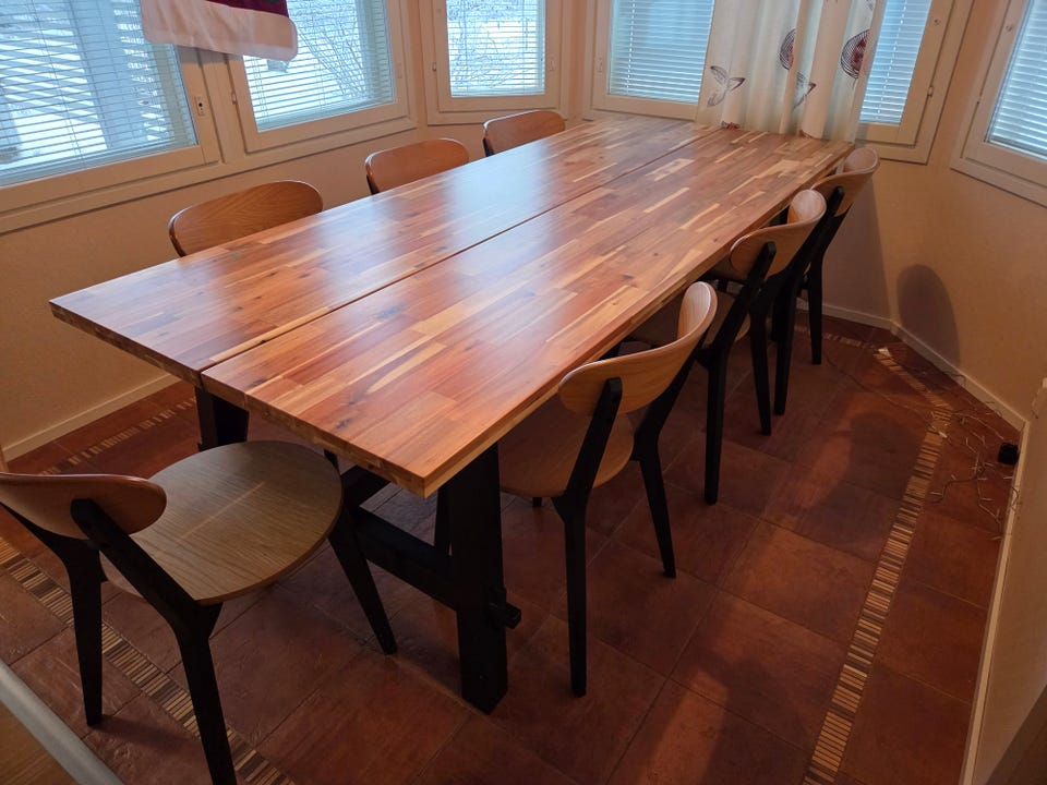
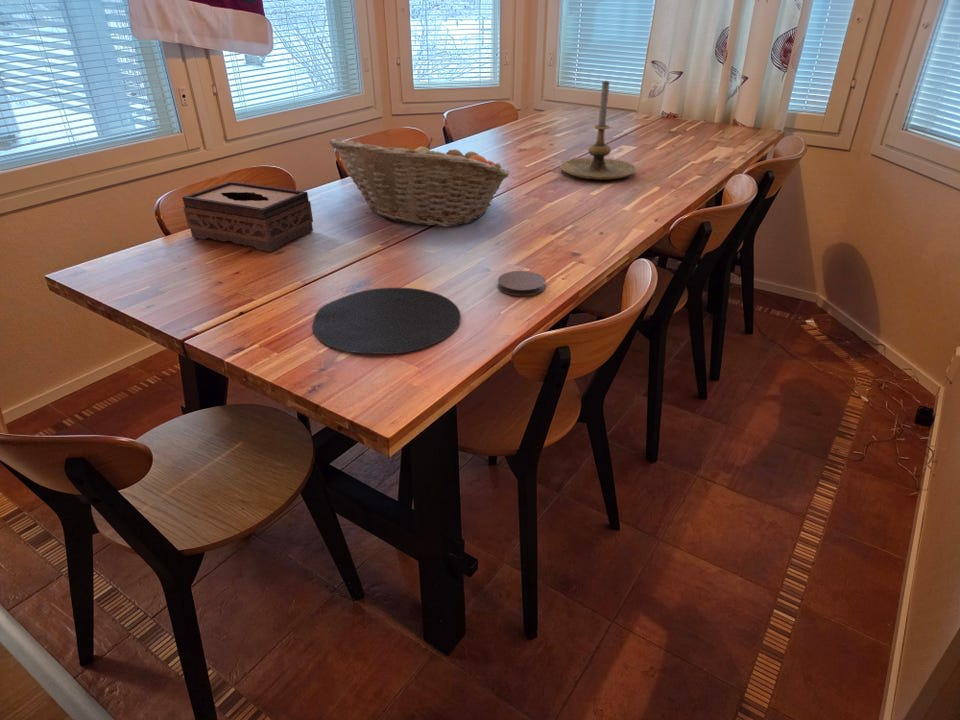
+ coaster [497,270,547,297]
+ tissue box [182,180,314,253]
+ fruit basket [328,137,511,228]
+ plate [312,287,462,355]
+ candle holder [559,80,637,181]
